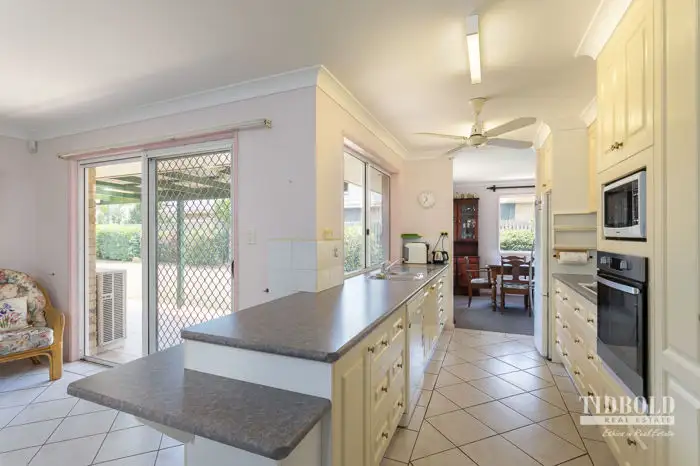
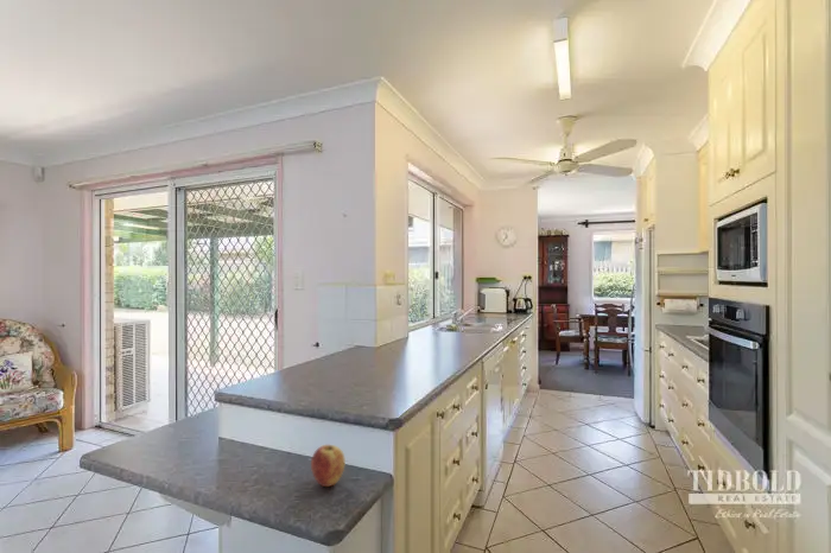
+ apple [310,444,347,488]
